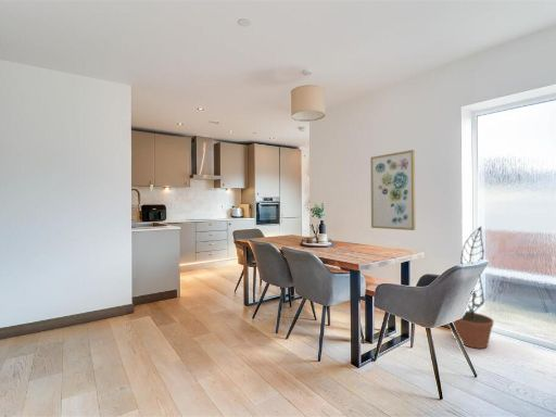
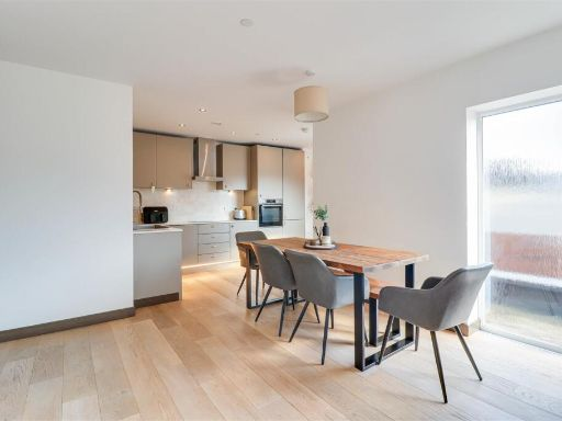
- wall art [369,149,416,231]
- decorative plant [453,226,495,350]
